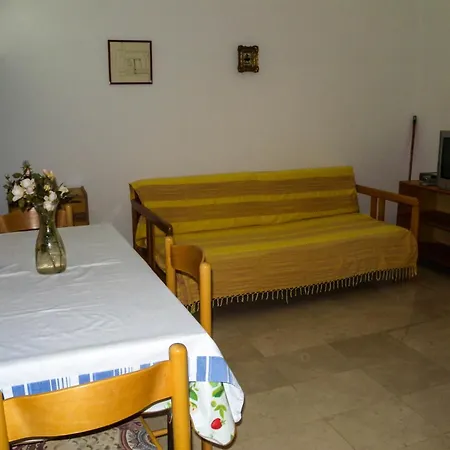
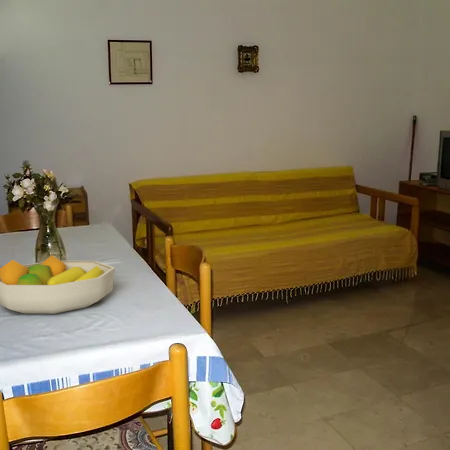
+ fruit bowl [0,254,116,315]
